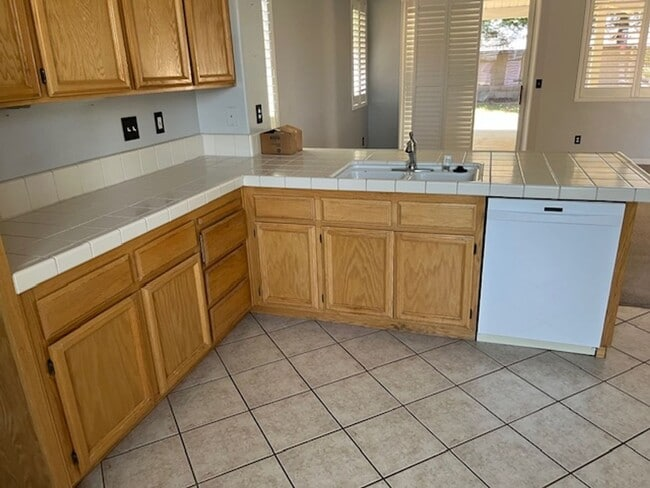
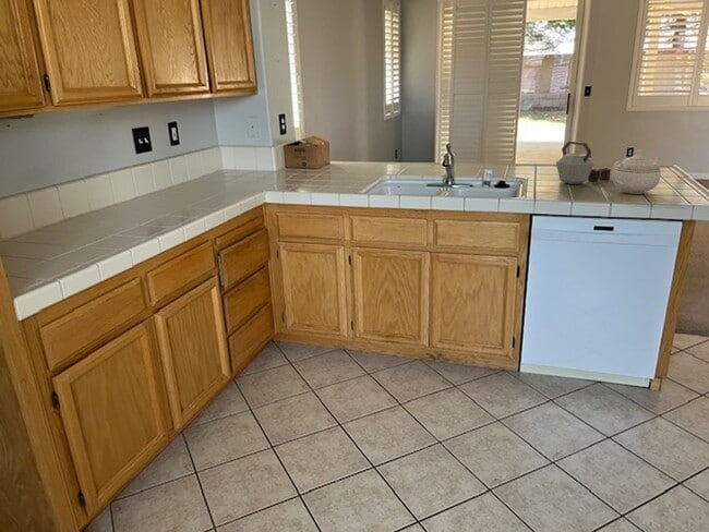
+ teapot [611,149,662,195]
+ kettle [555,140,612,185]
